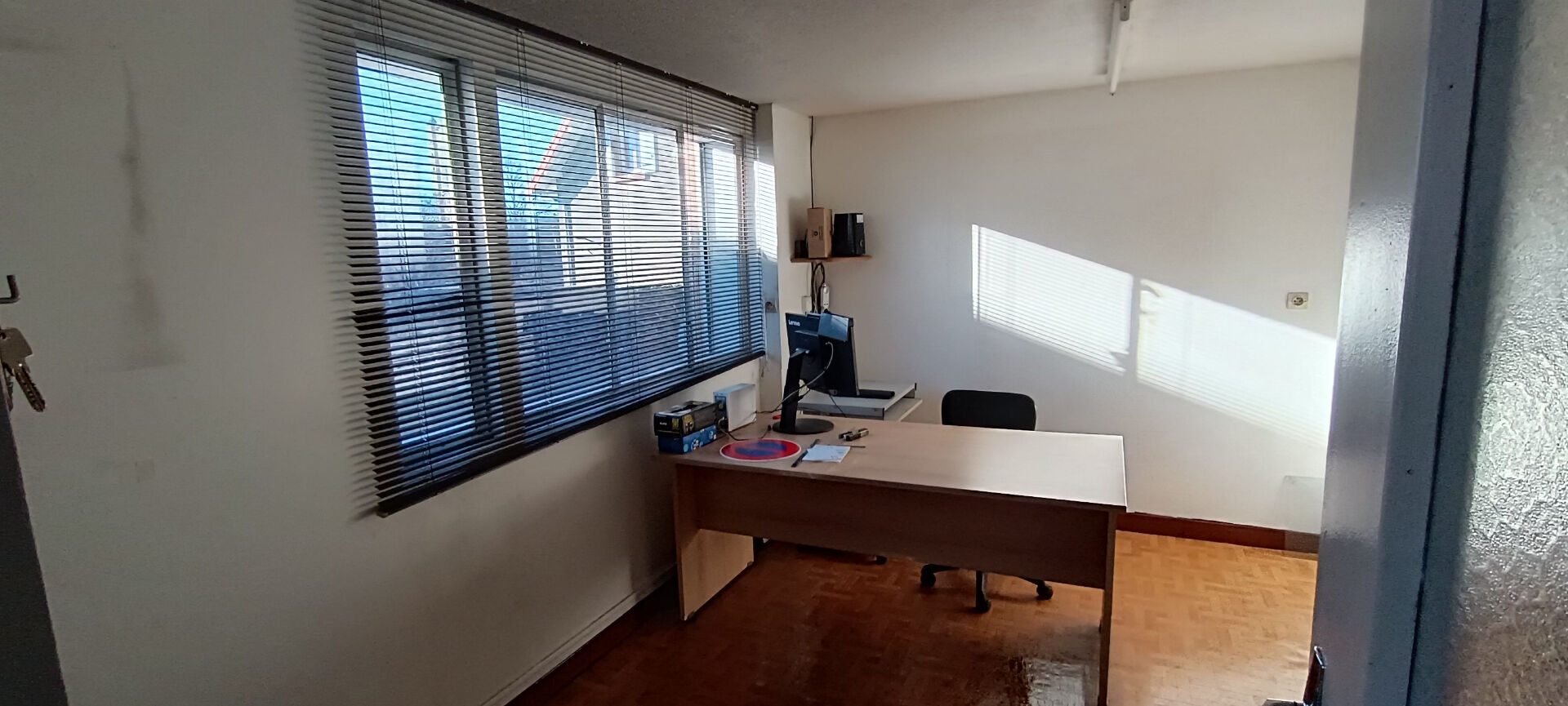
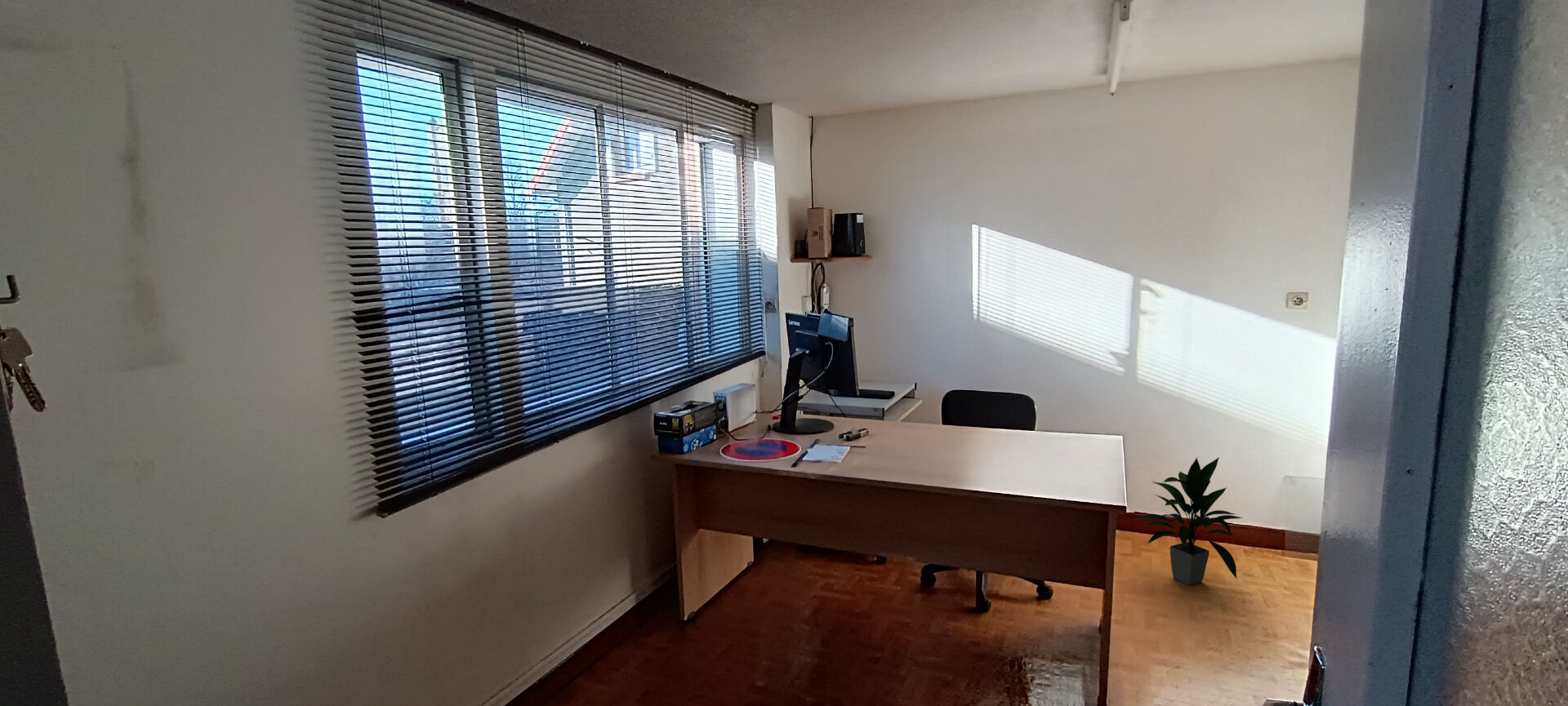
+ indoor plant [1134,456,1244,586]
